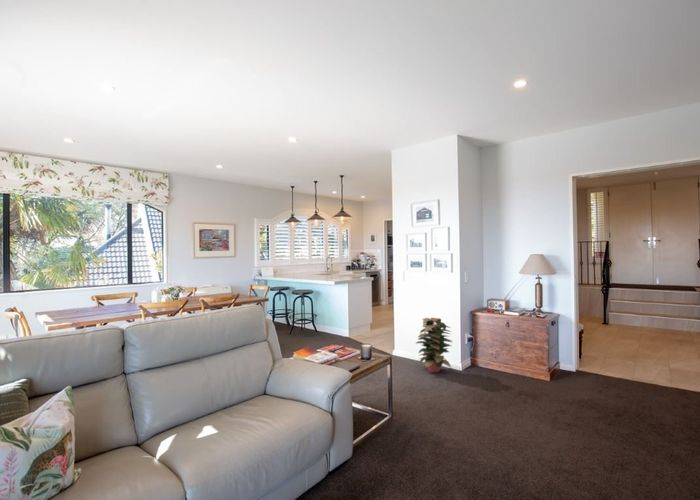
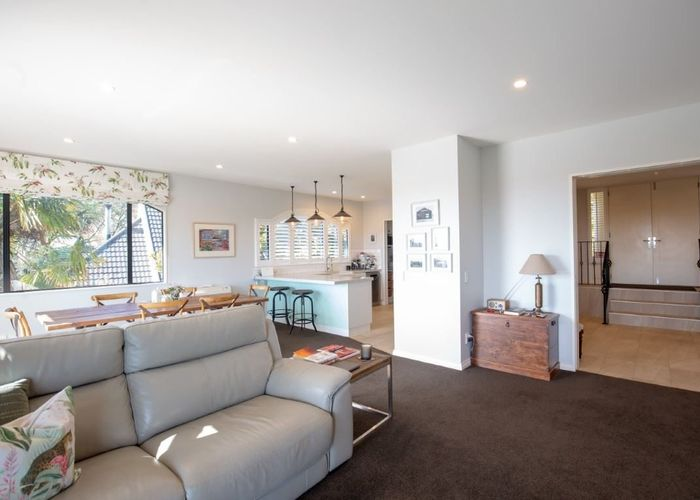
- decorative plant [415,317,454,373]
